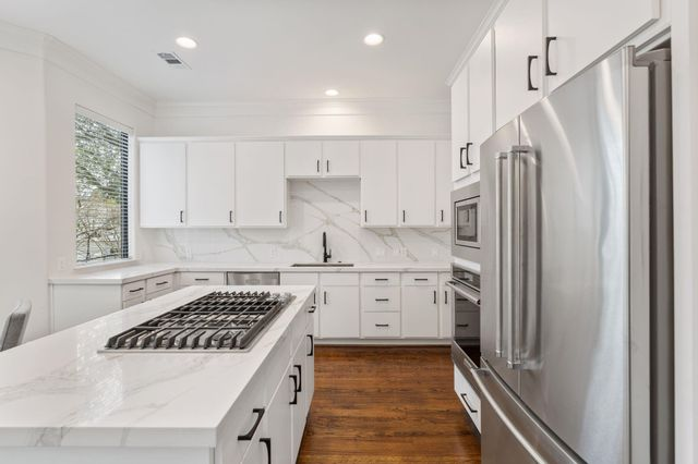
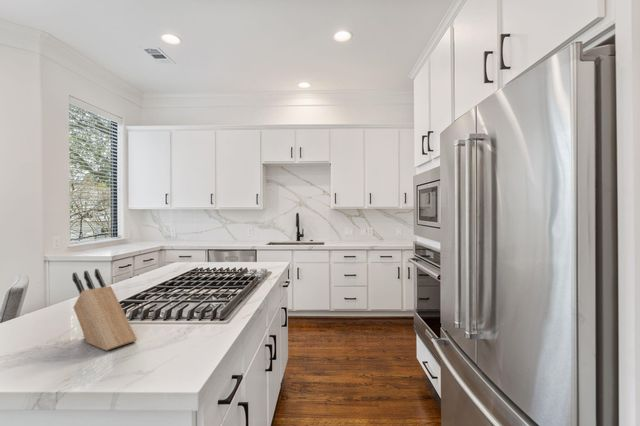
+ knife block [71,268,138,352]
